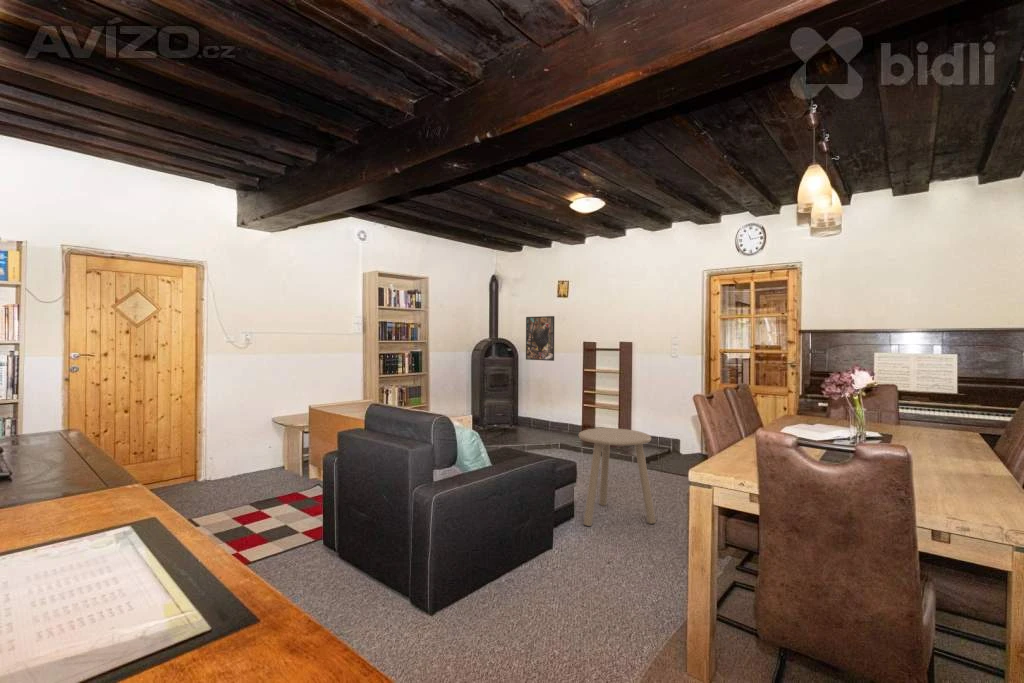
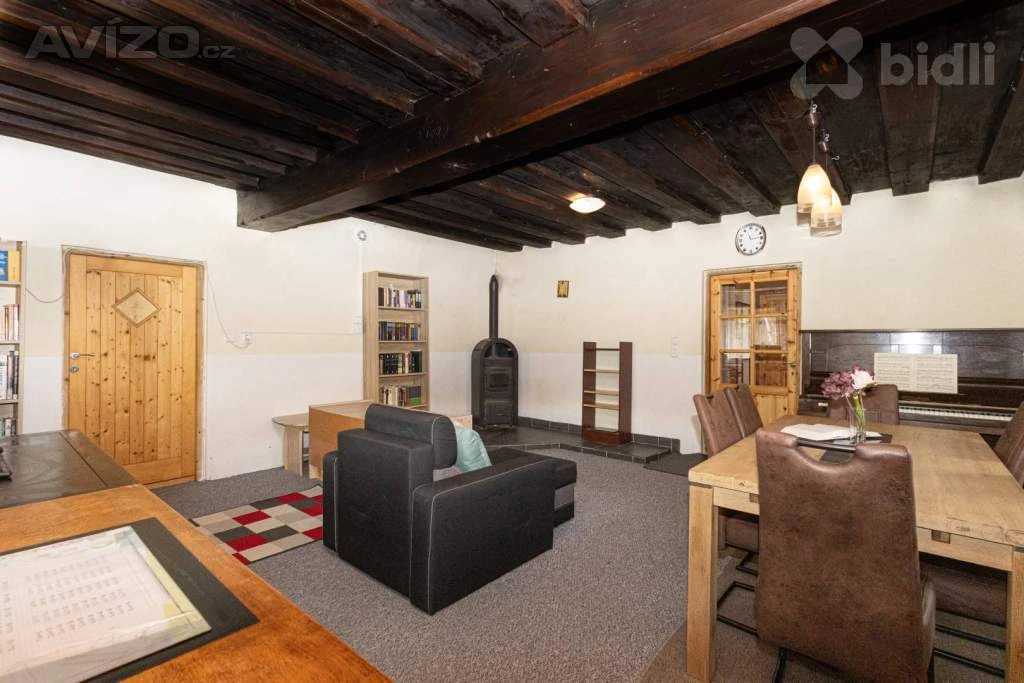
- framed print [525,315,555,362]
- side table [578,427,657,527]
